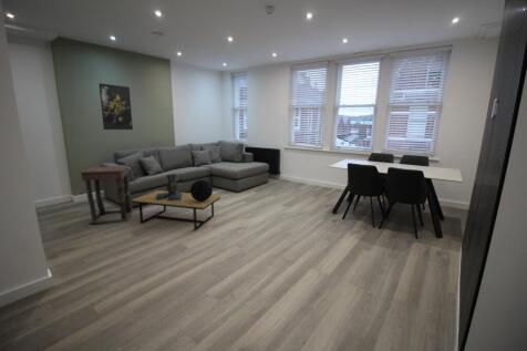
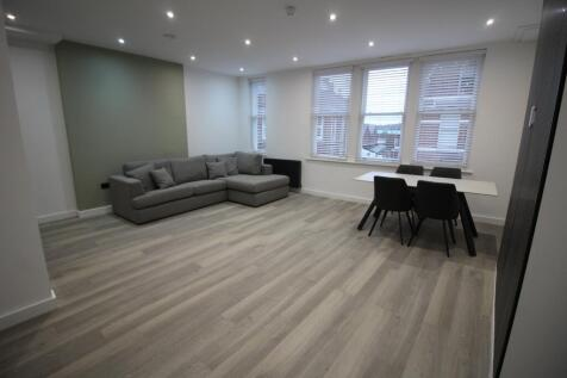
- coffee table [131,189,221,231]
- side table [80,165,134,226]
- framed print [97,82,134,131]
- decorative urn [156,173,183,202]
- decorative globe [189,178,214,202]
